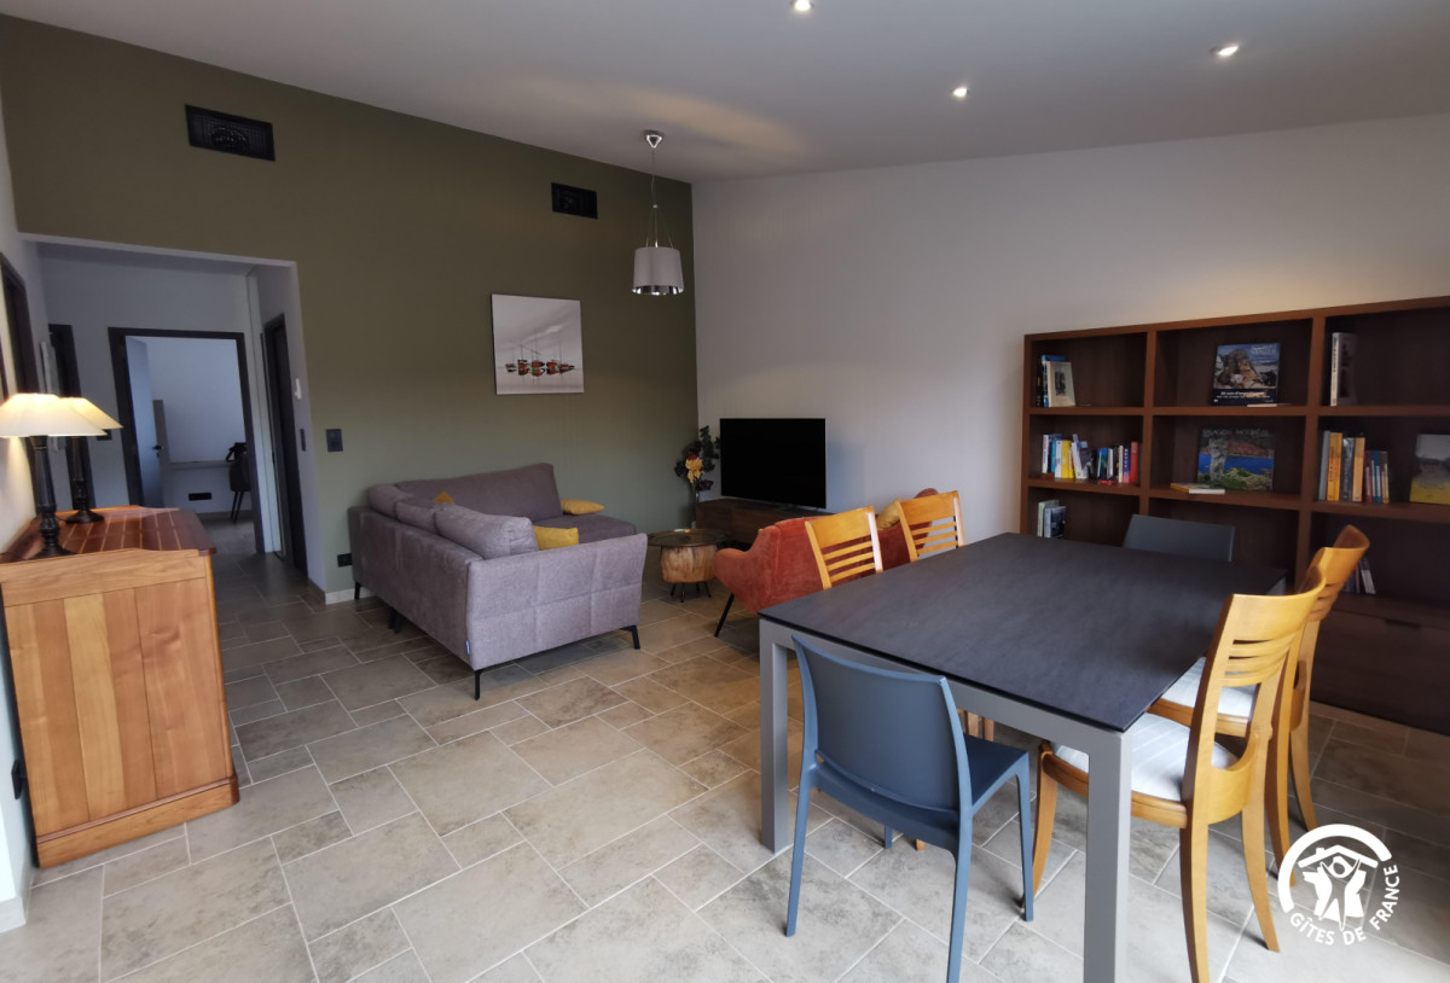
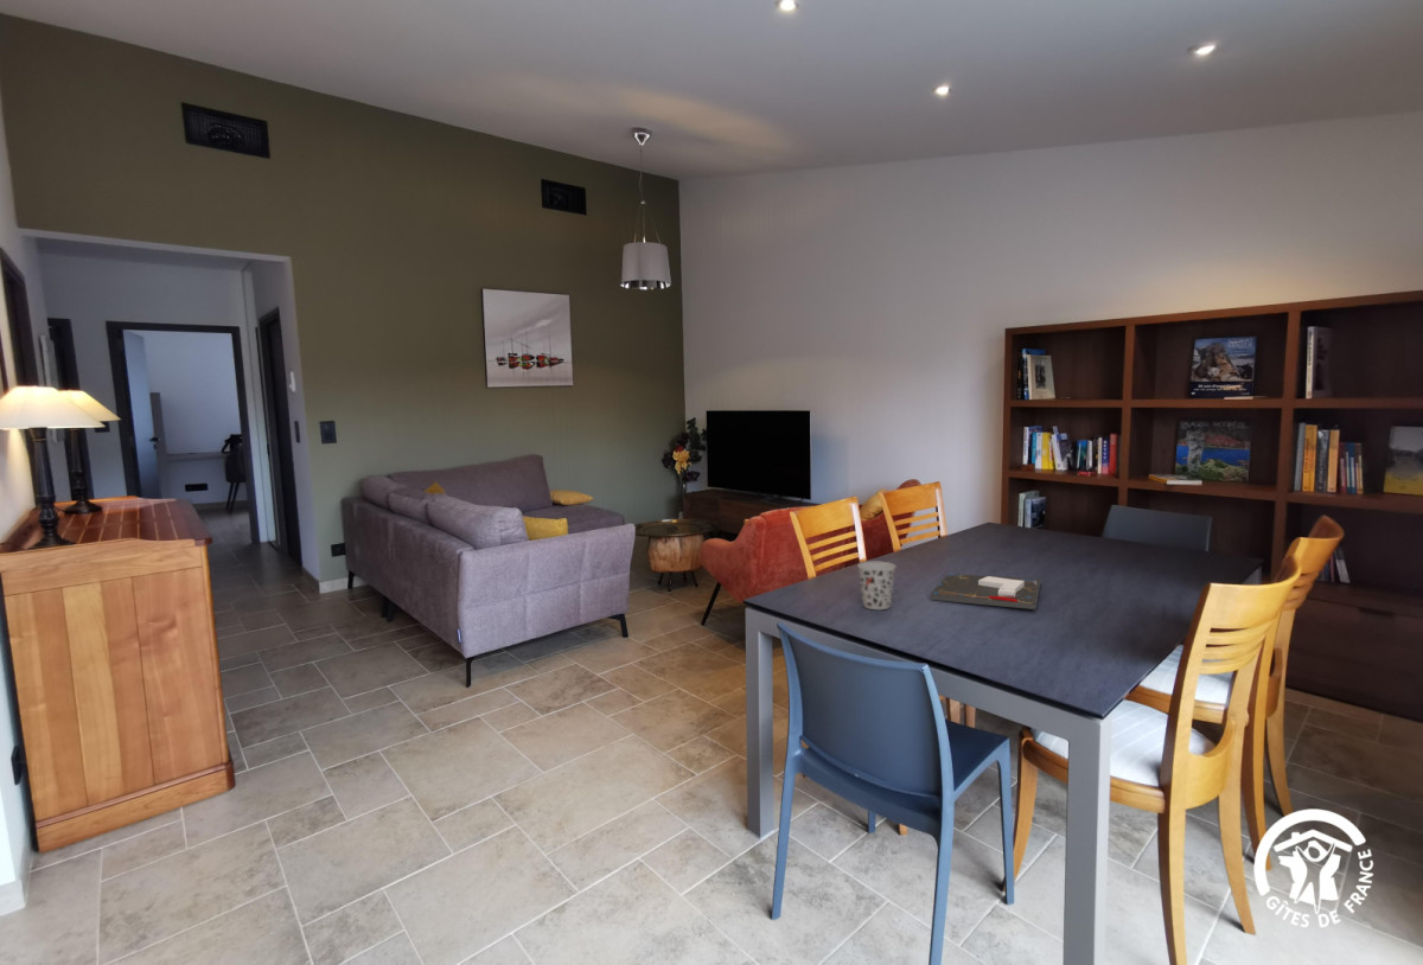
+ cup [856,561,896,611]
+ board game [930,573,1041,611]
